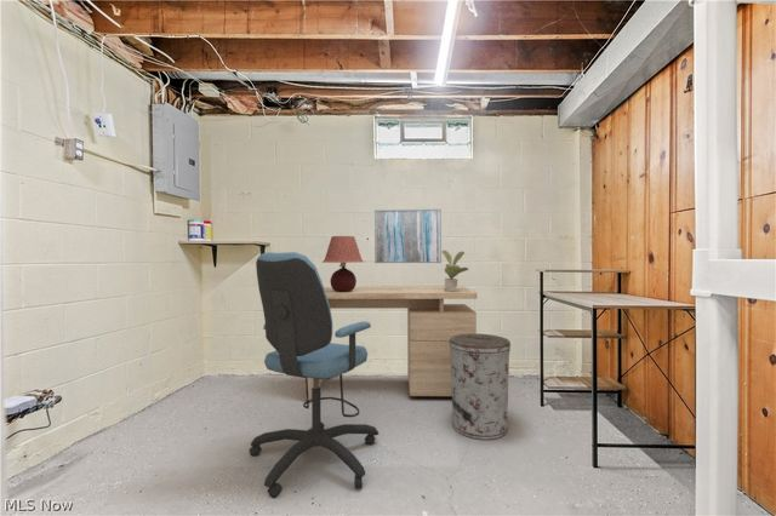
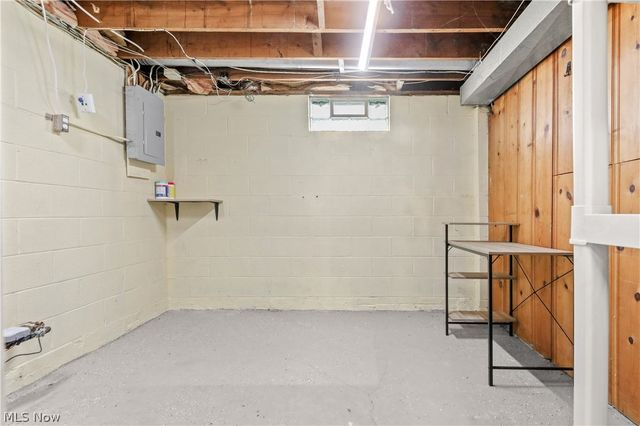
- desk [307,286,478,400]
- potted plant [441,250,470,292]
- wall art [373,208,443,264]
- table lamp [321,235,365,292]
- trash can [449,333,512,441]
- office chair [247,251,380,499]
